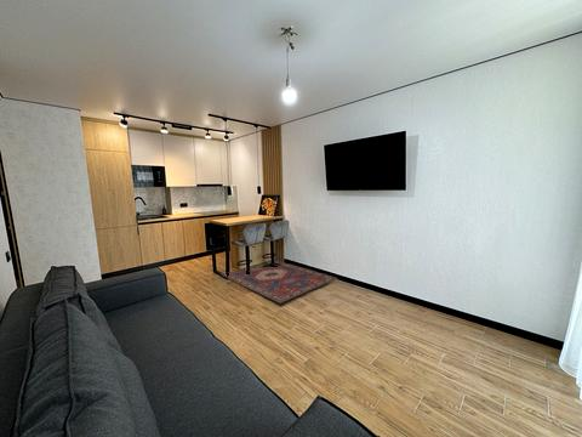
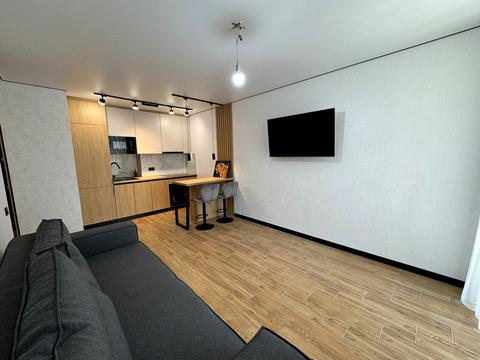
- rug [219,263,340,305]
